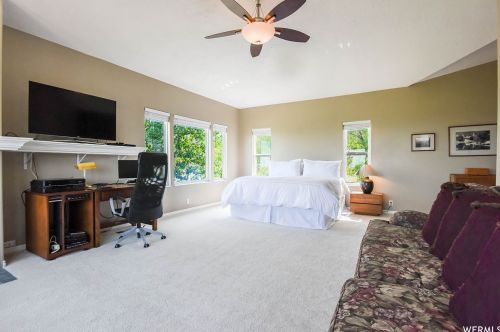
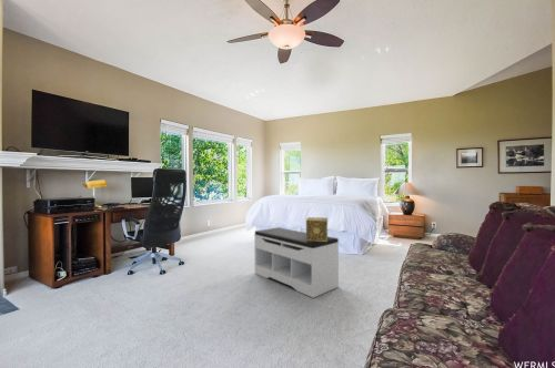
+ bench [253,226,340,299]
+ decorative box [305,216,329,242]
